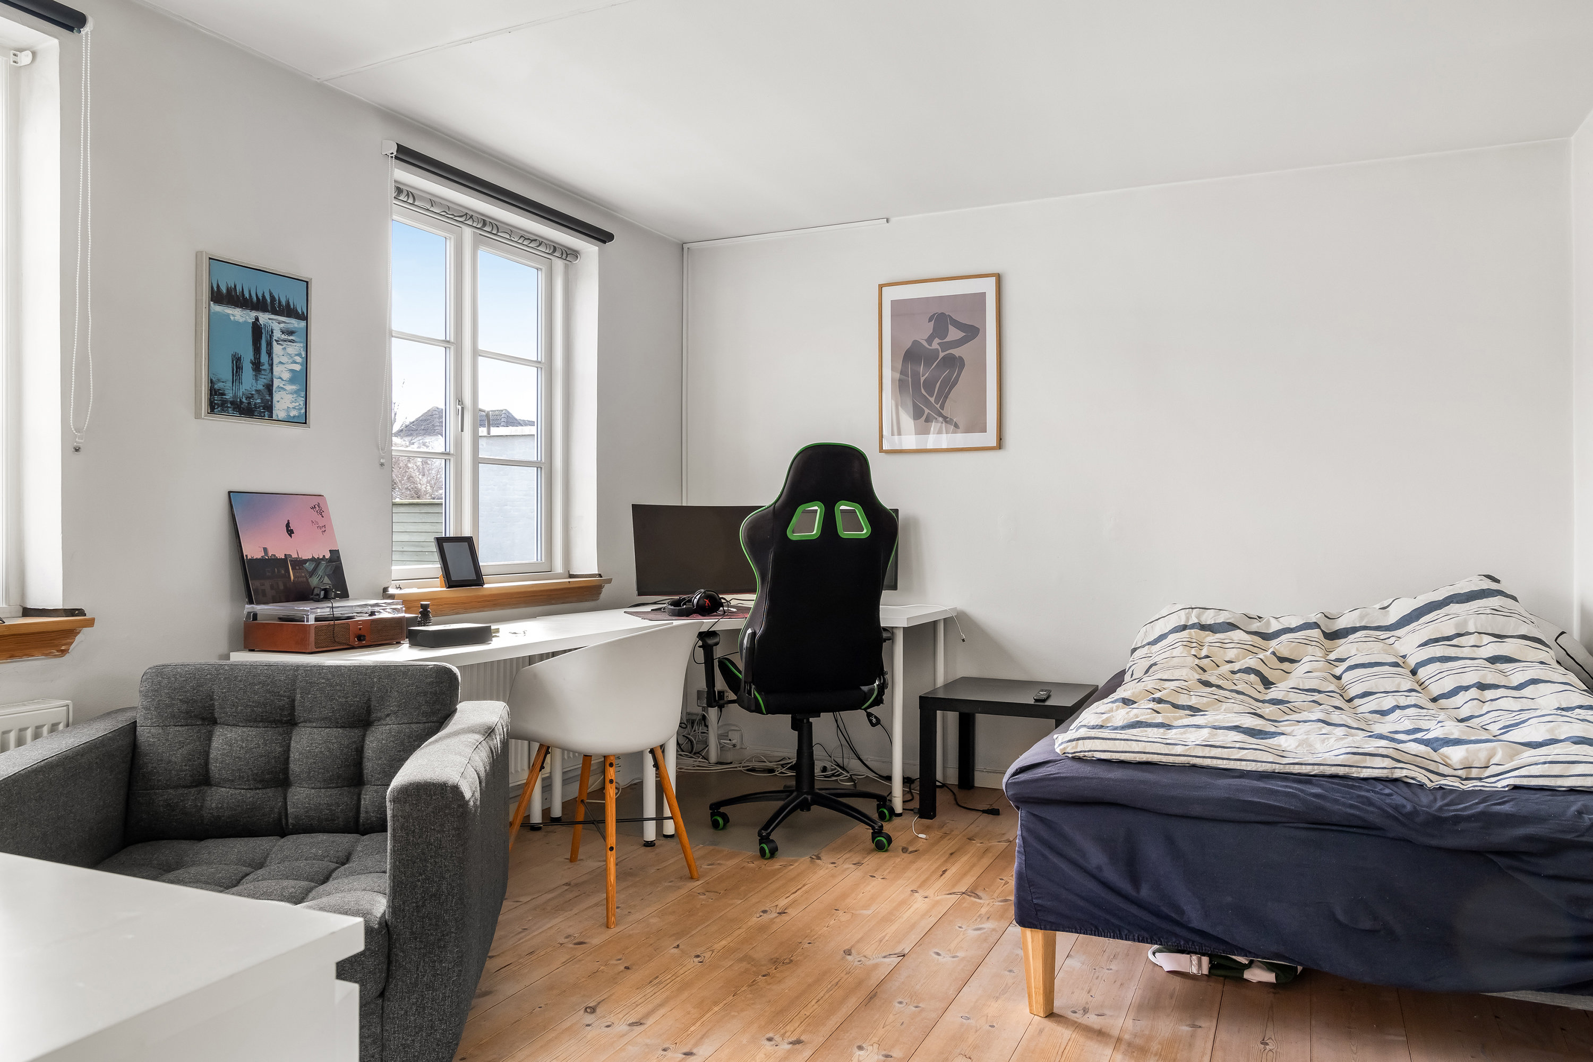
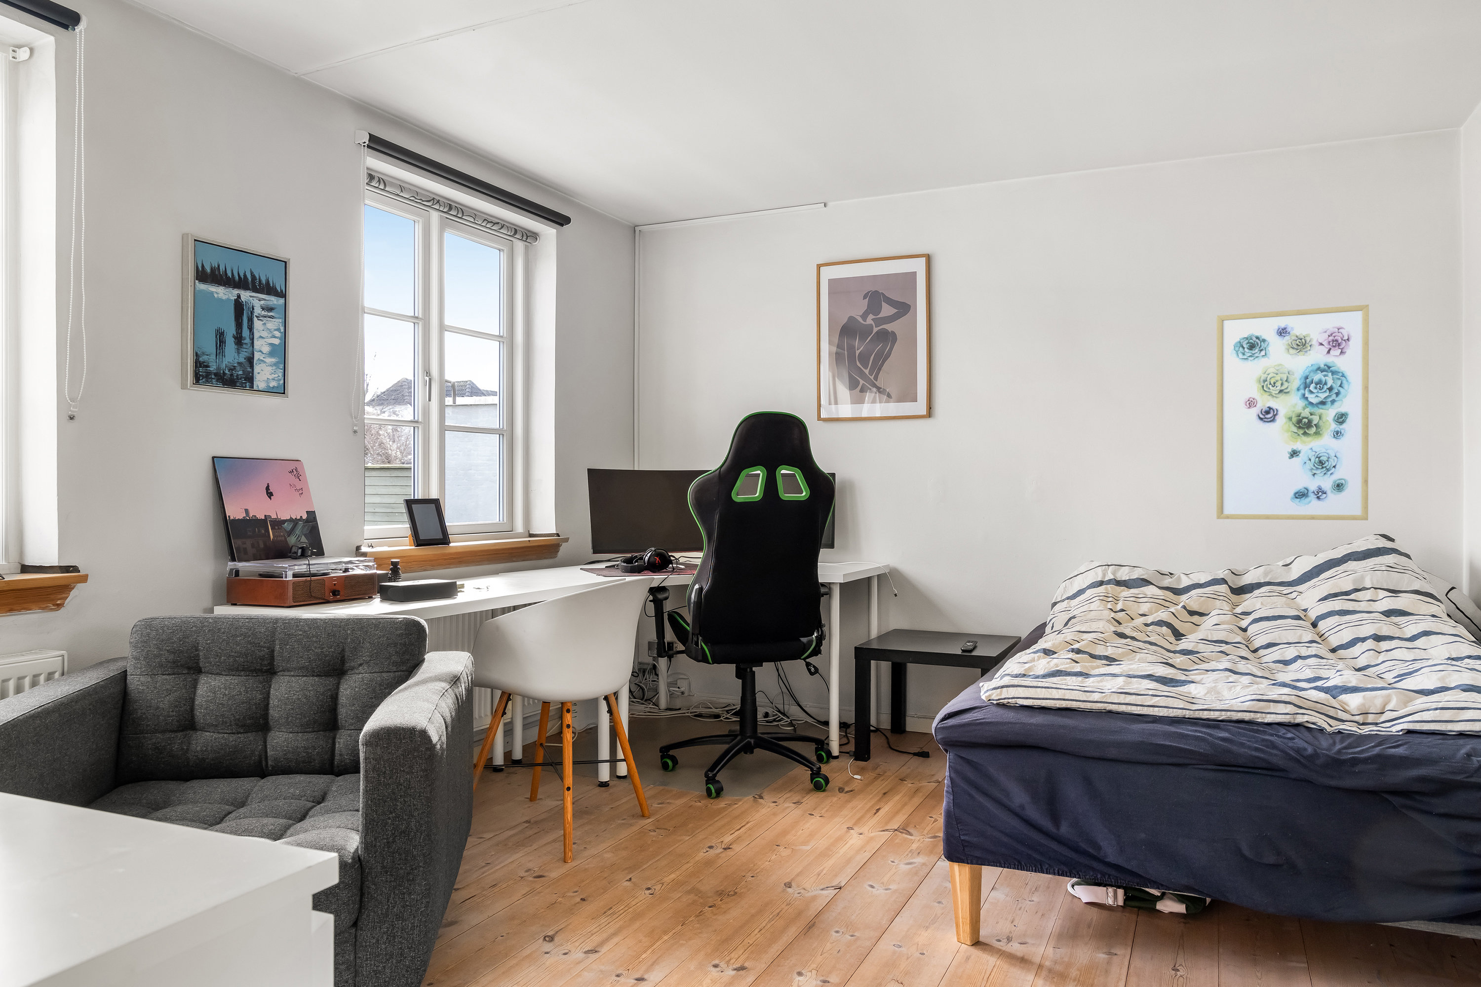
+ wall art [1215,304,1370,521]
